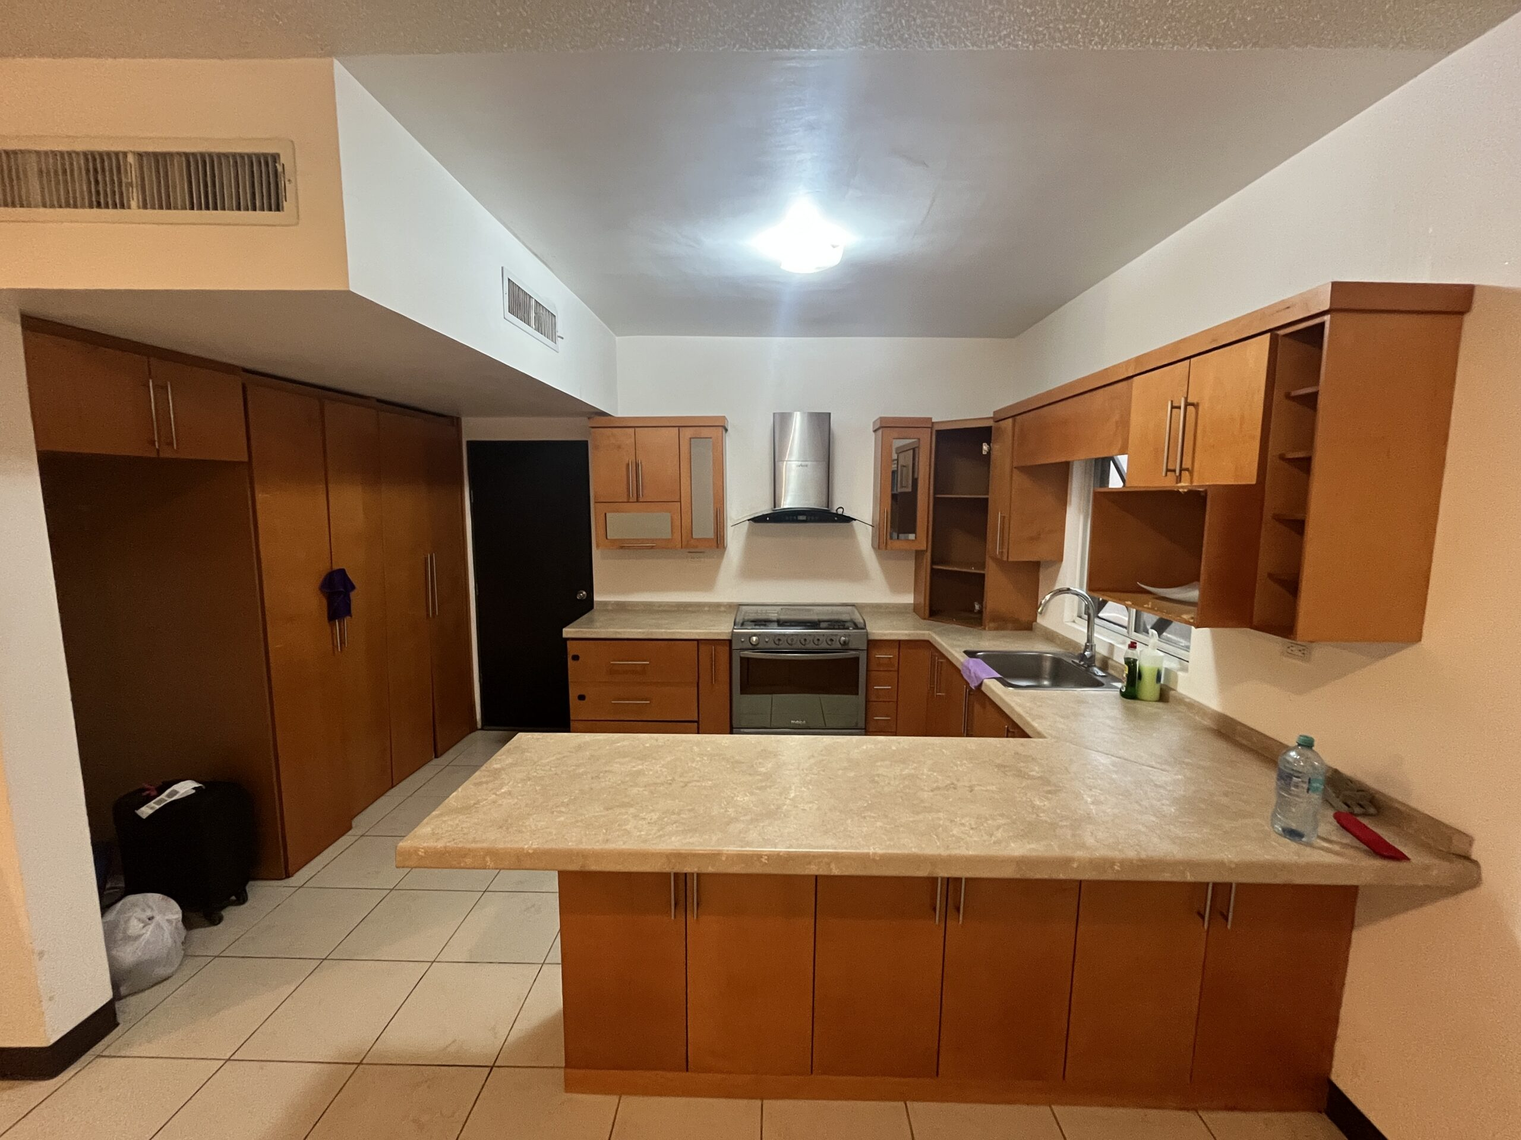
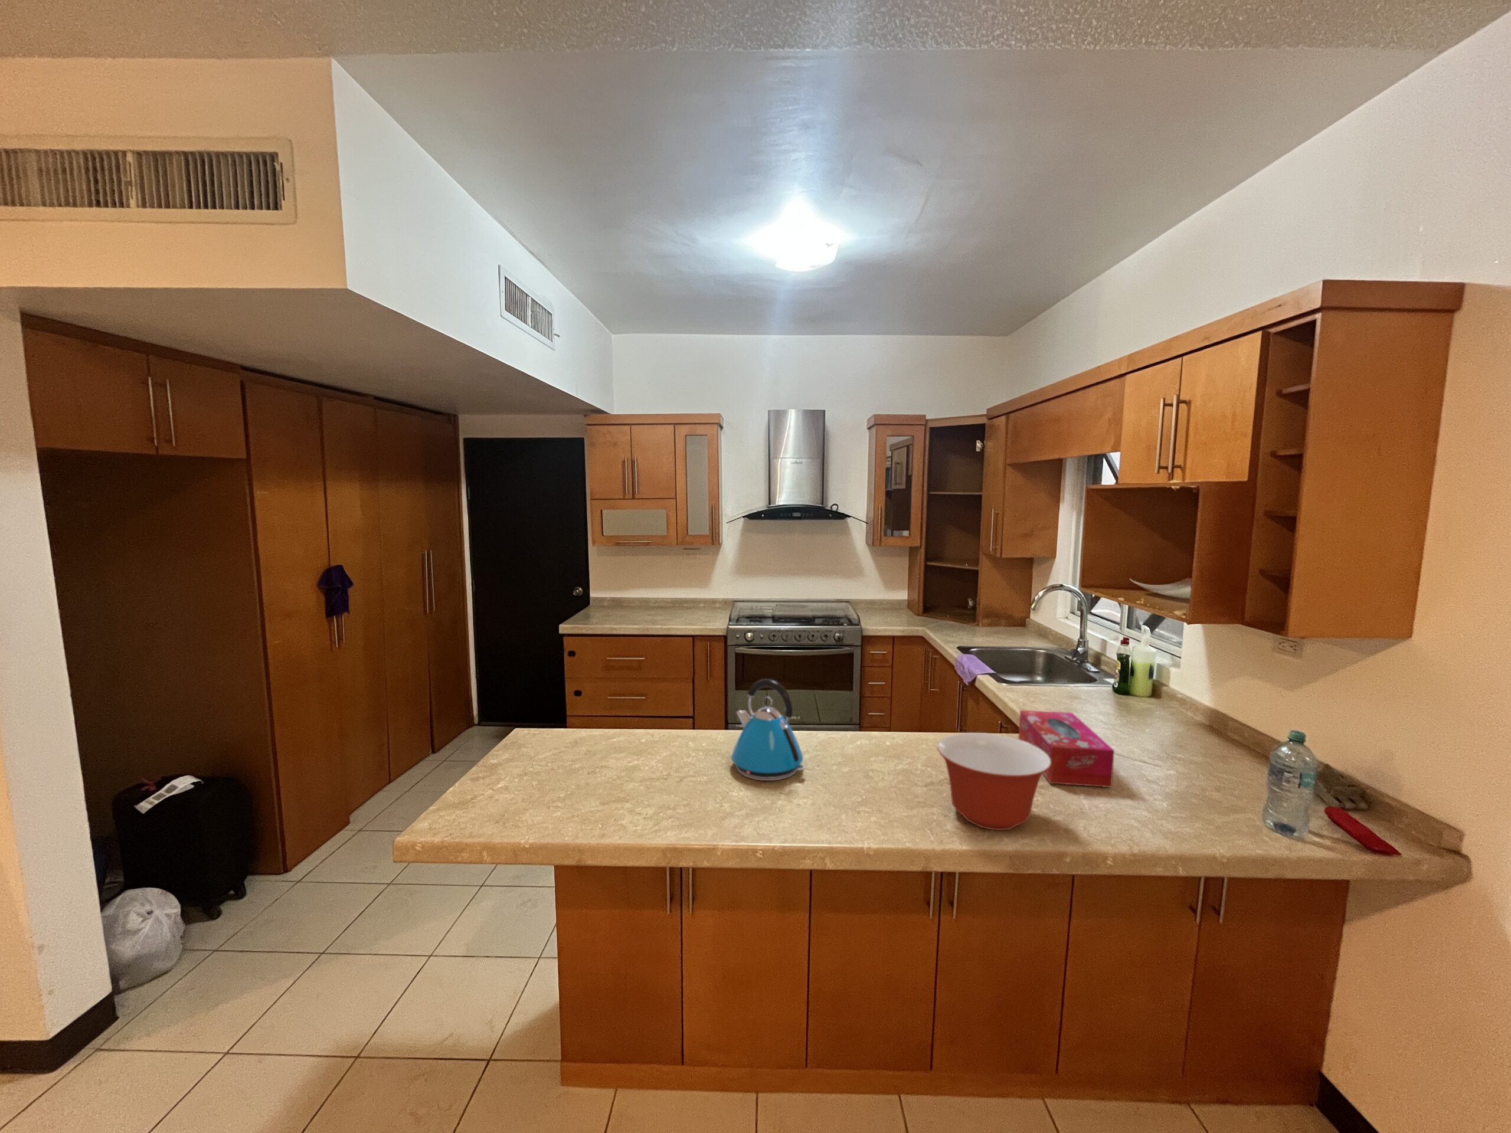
+ mixing bowl [936,732,1052,831]
+ tissue box [1018,709,1115,788]
+ kettle [731,678,805,781]
